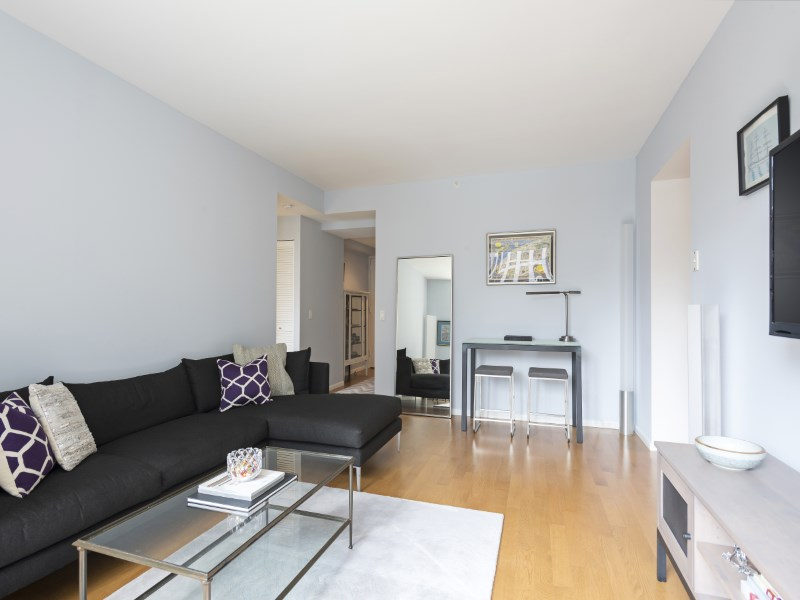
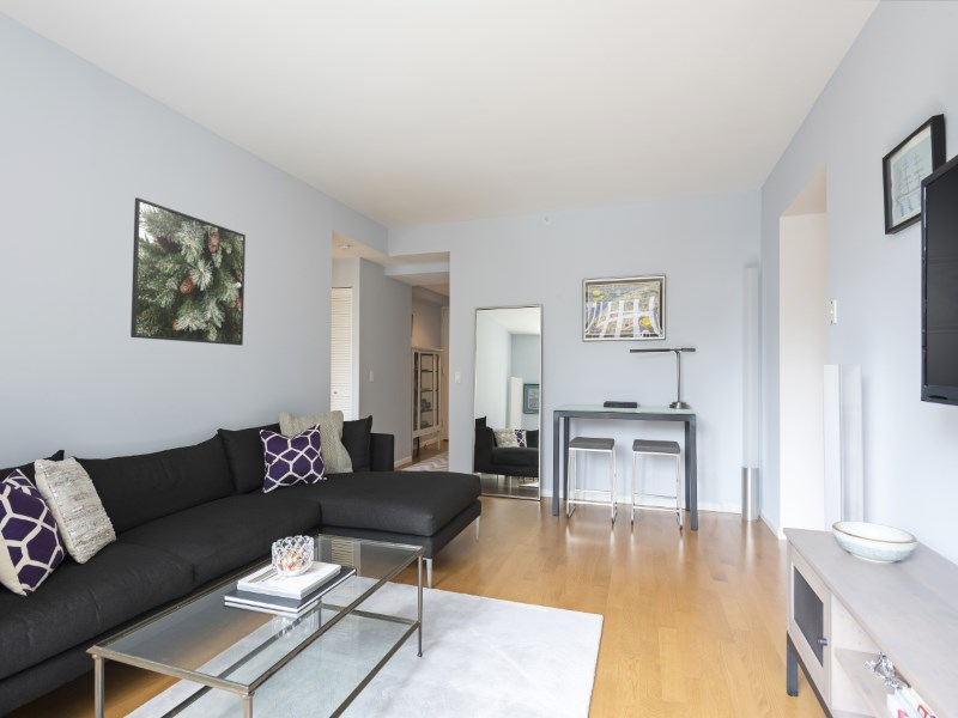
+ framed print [129,196,247,347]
